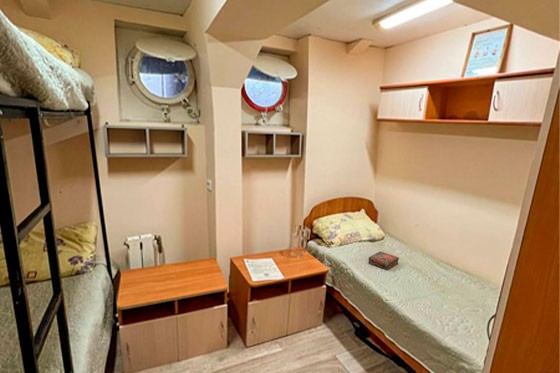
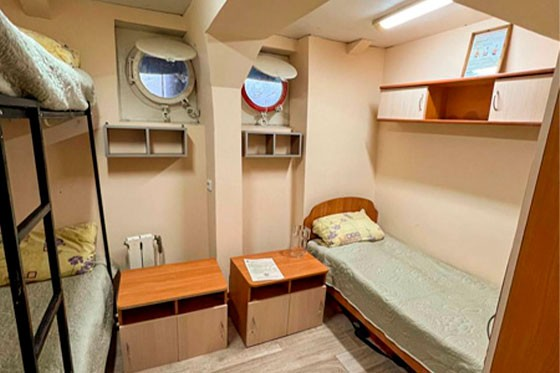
- book [368,250,400,271]
